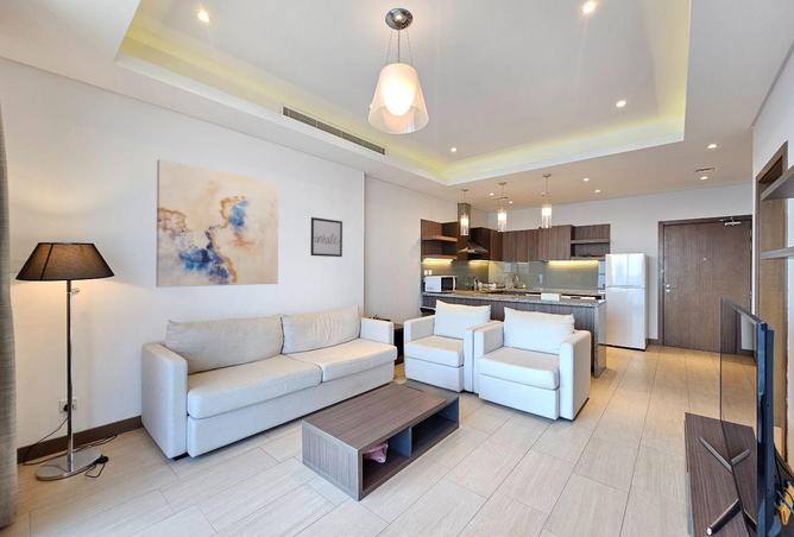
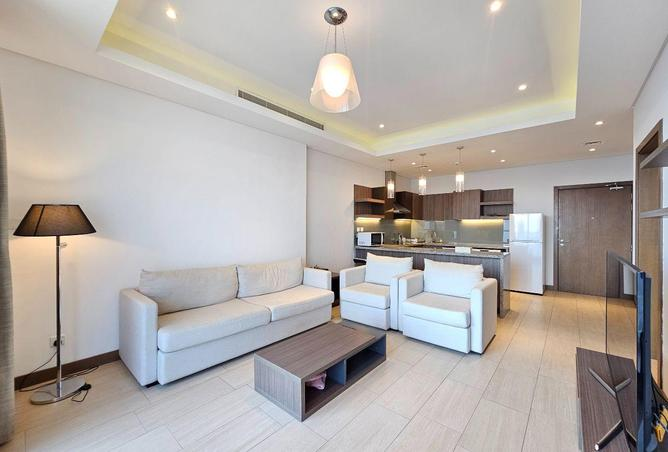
- wall art [155,158,279,289]
- wall art [310,216,344,258]
